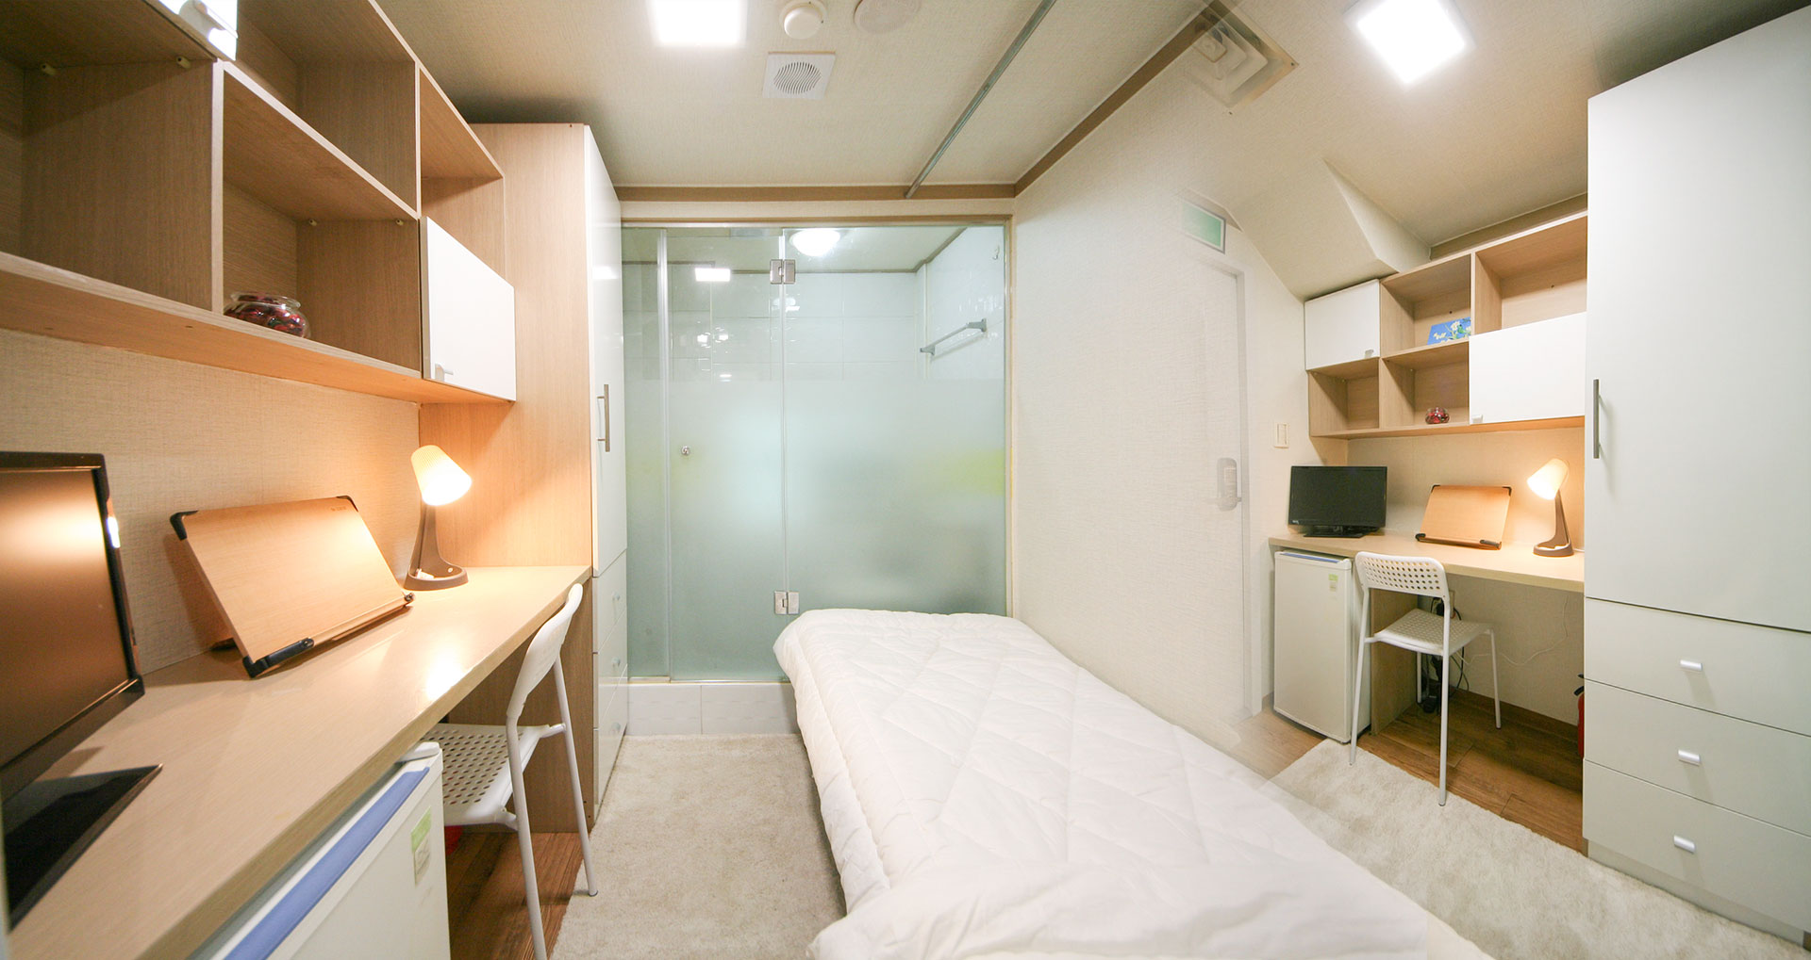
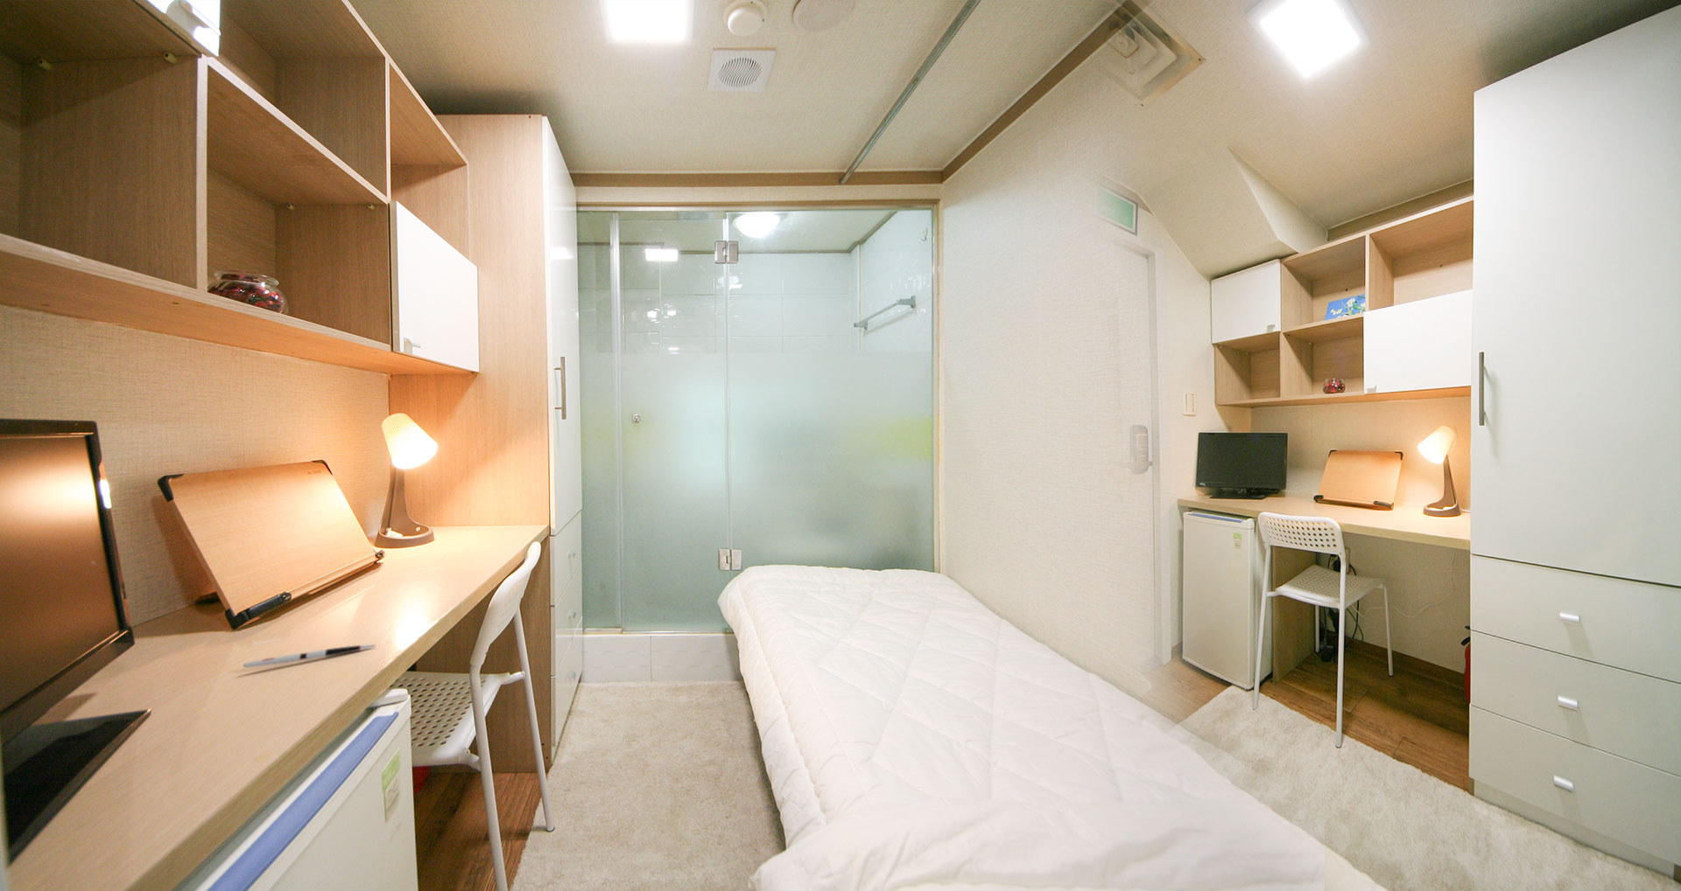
+ pen [242,643,377,669]
